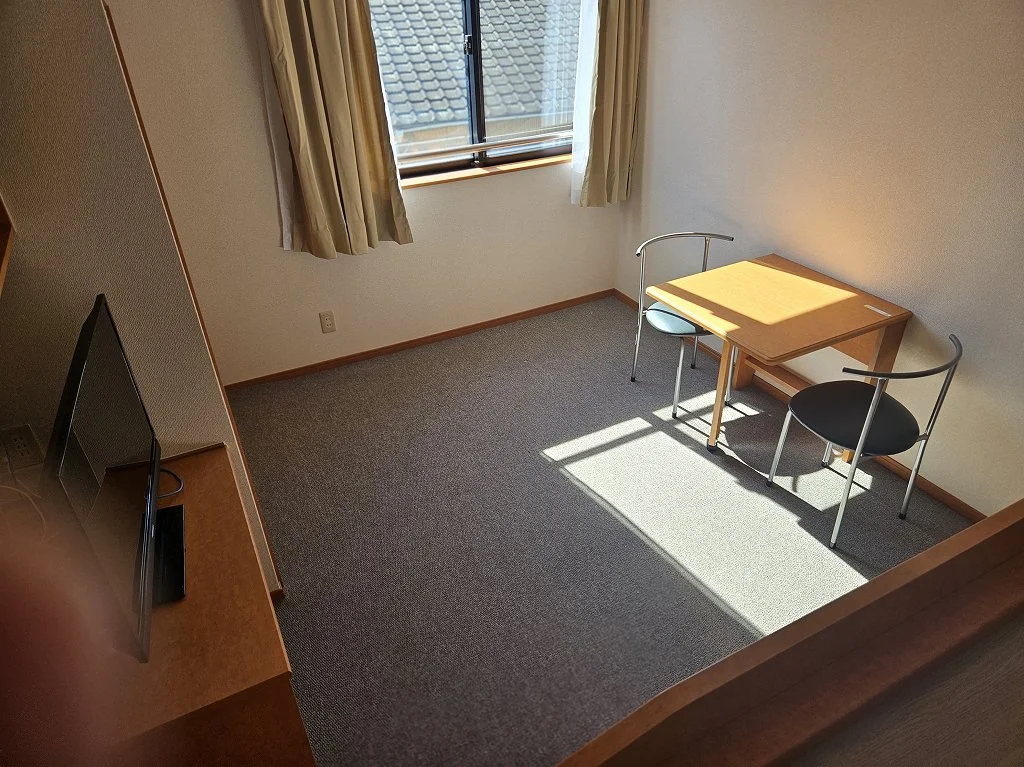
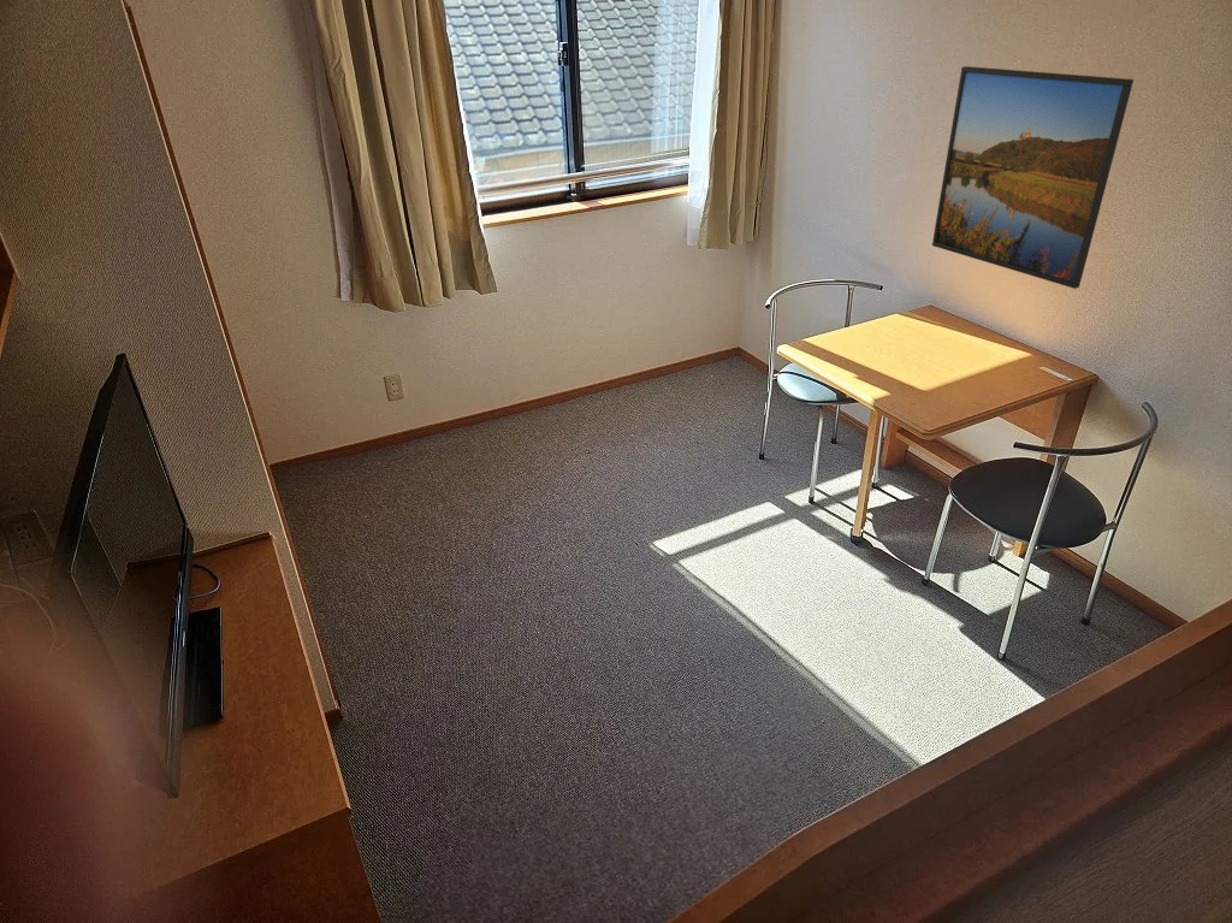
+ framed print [931,65,1135,290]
